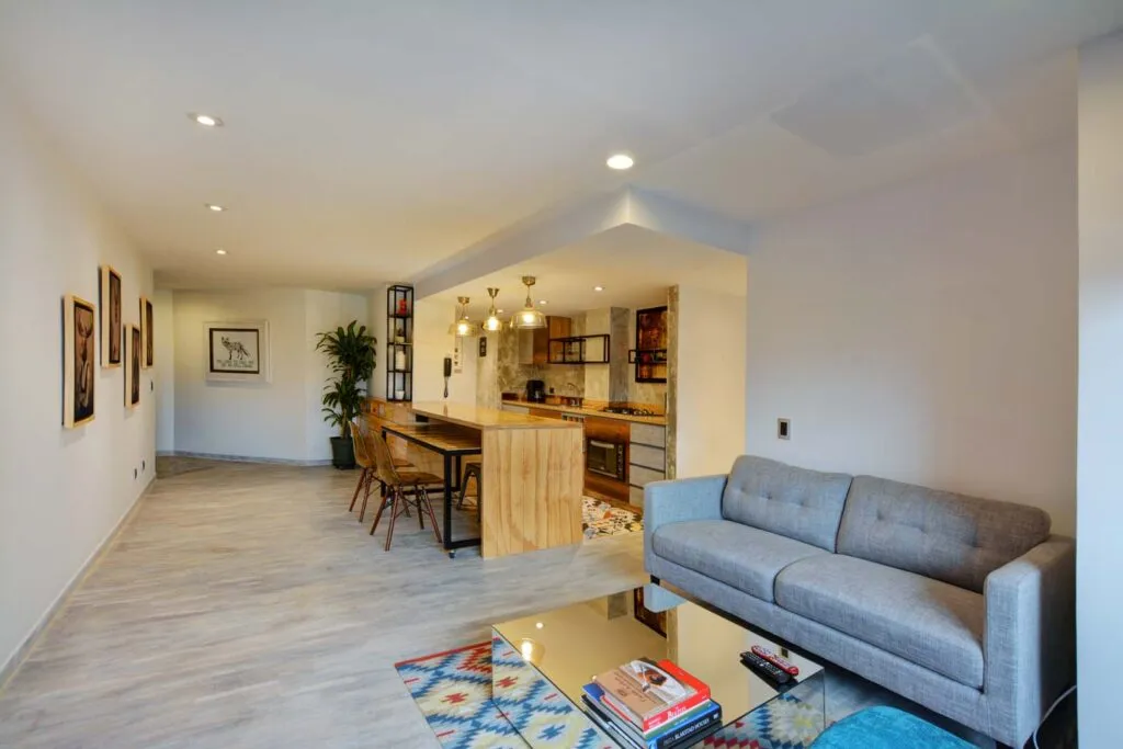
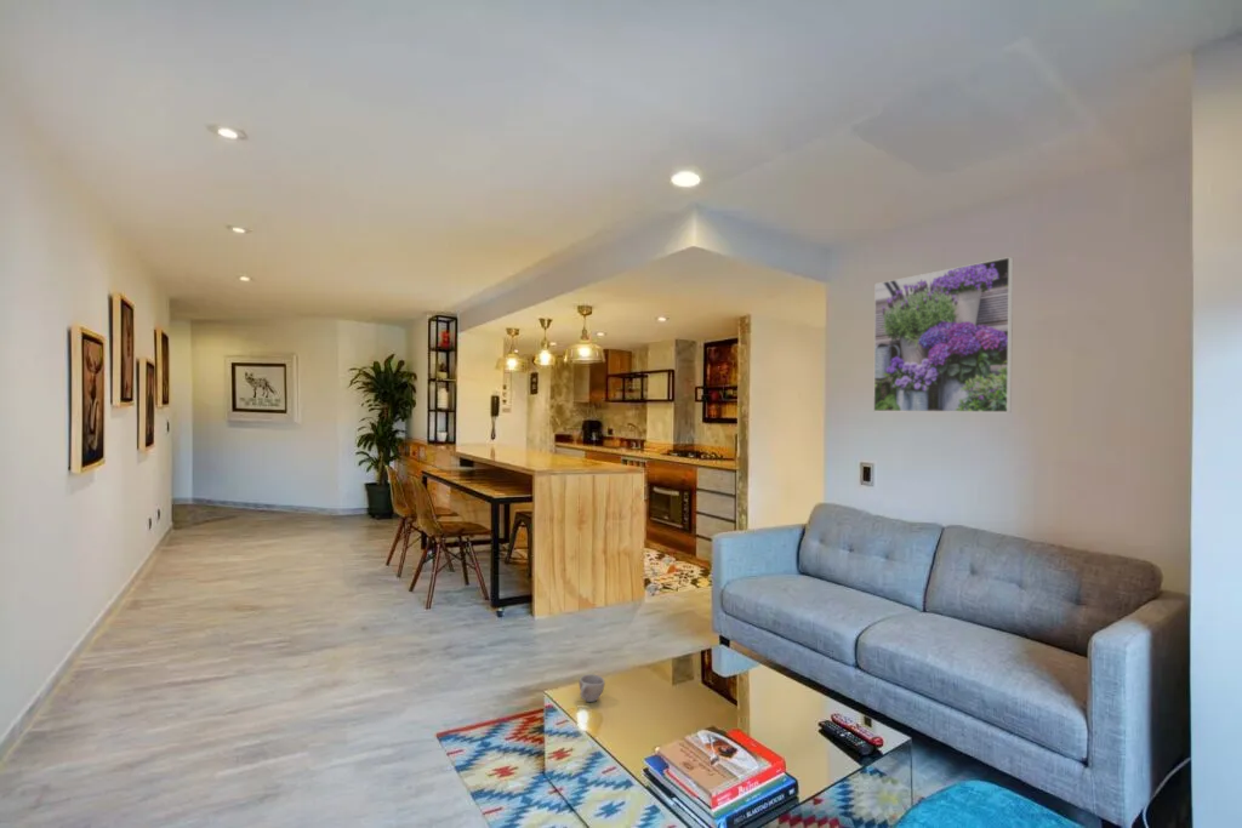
+ cup [577,673,606,703]
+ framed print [872,256,1014,413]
